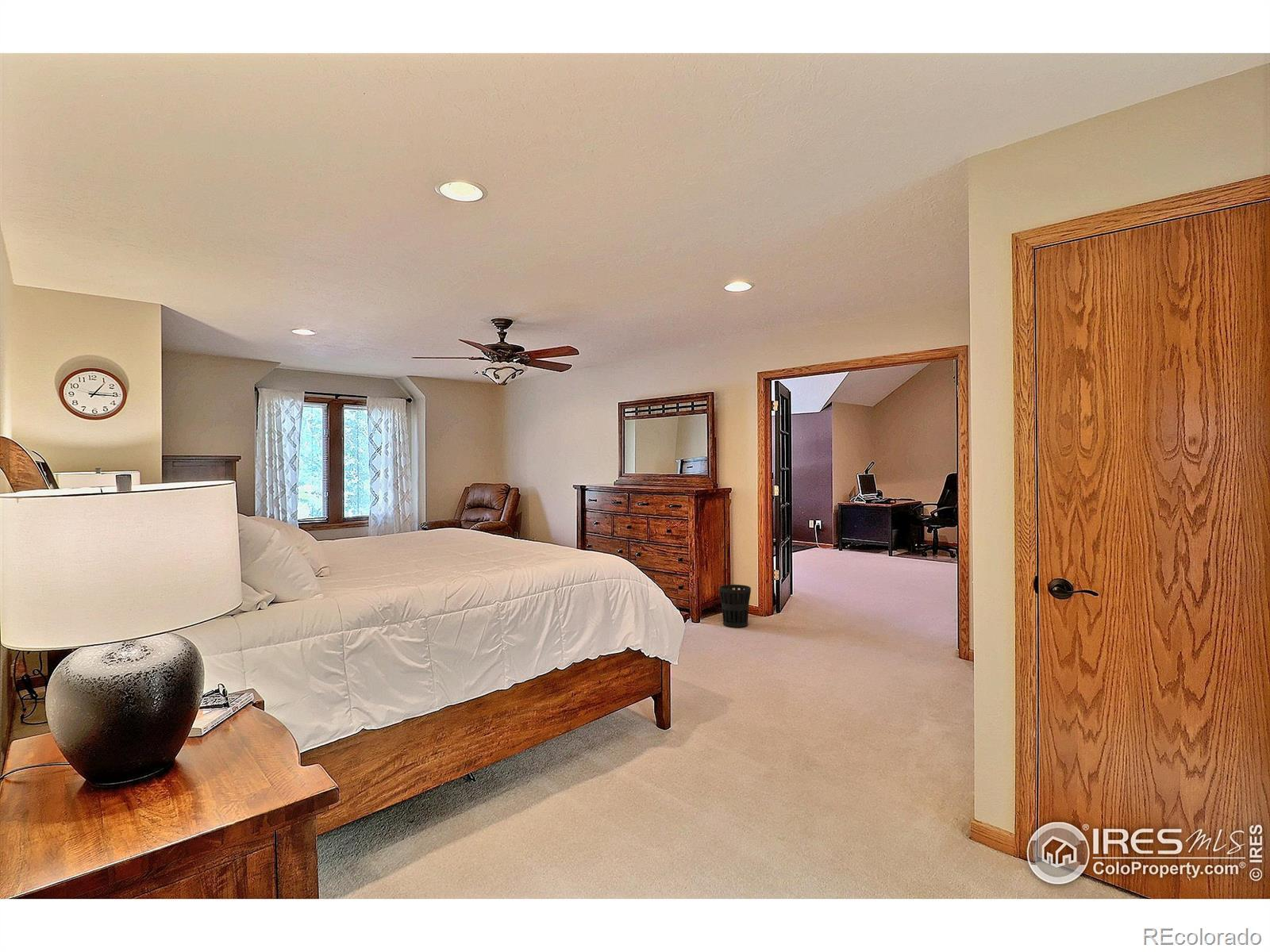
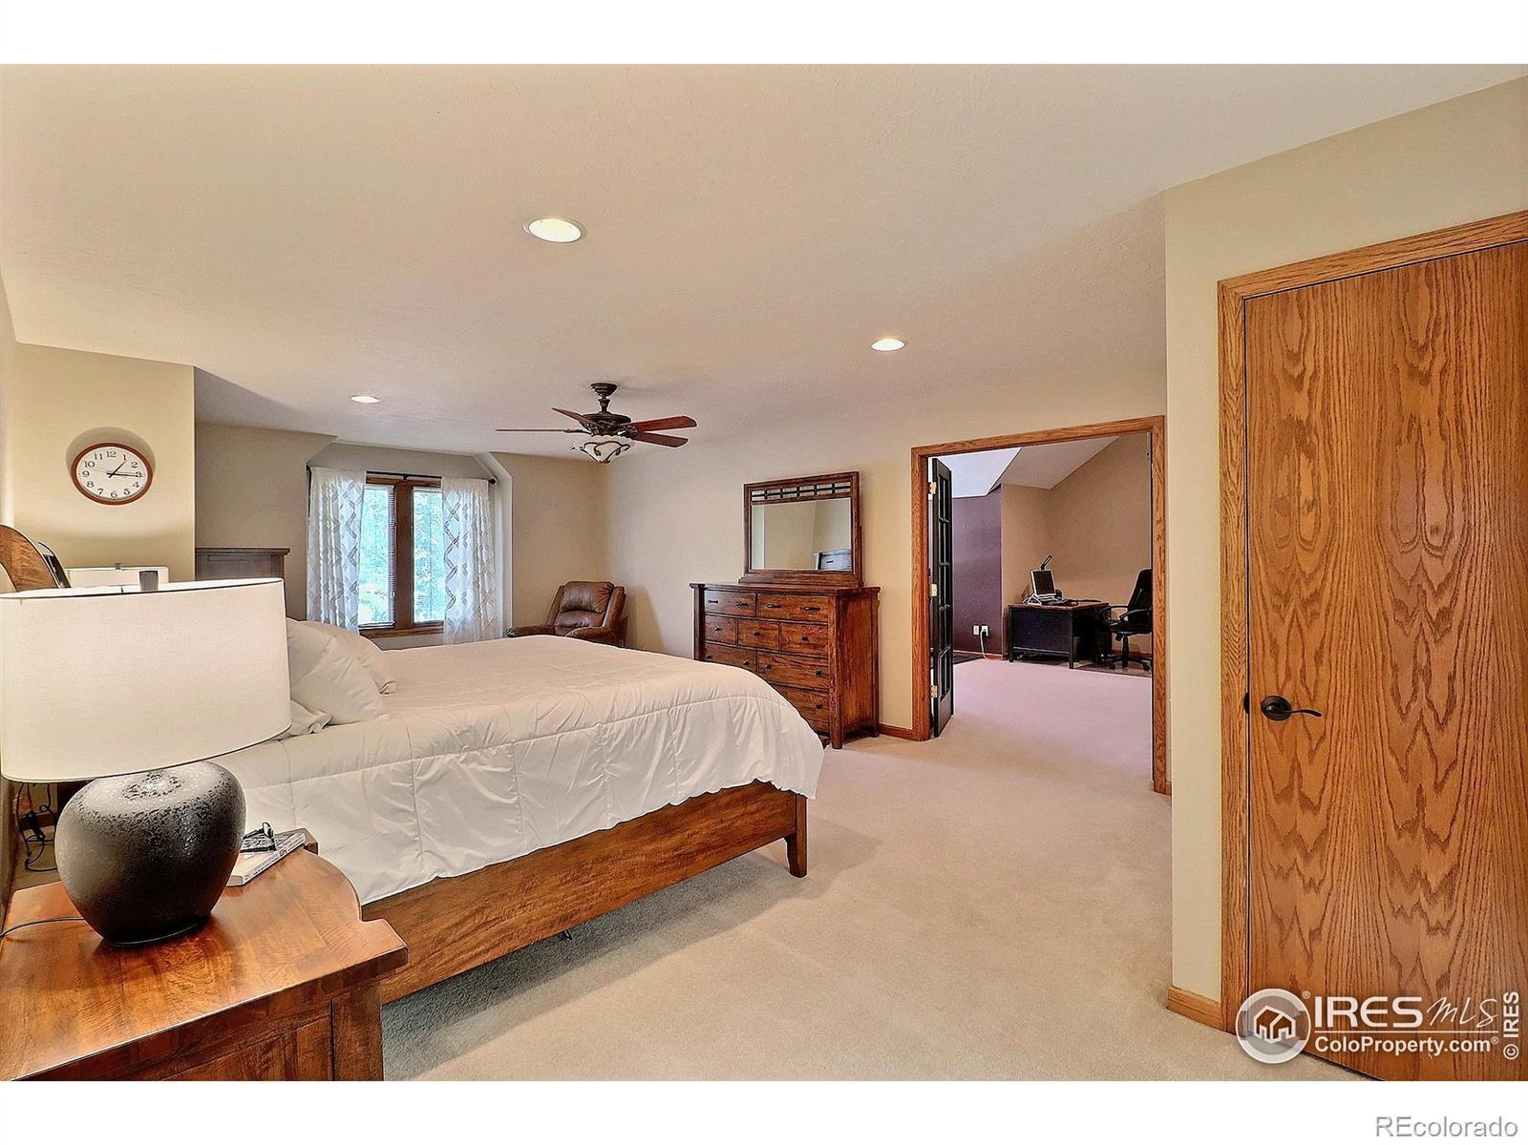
- wastebasket [718,584,752,628]
